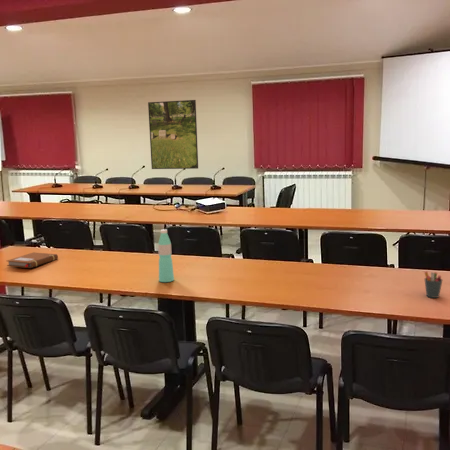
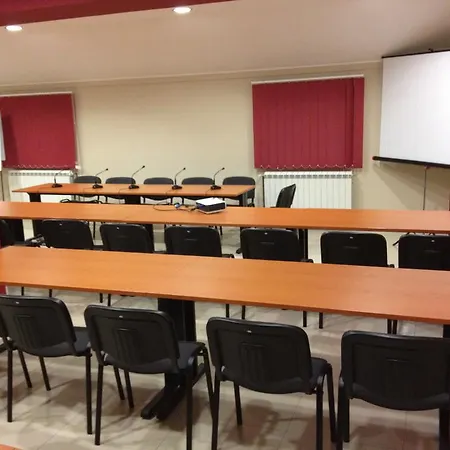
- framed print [147,99,199,170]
- water bottle [157,229,175,283]
- notebook [6,251,59,269]
- pen holder [423,270,443,299]
